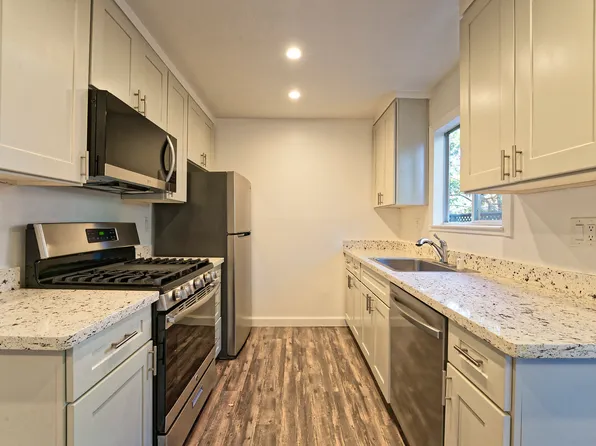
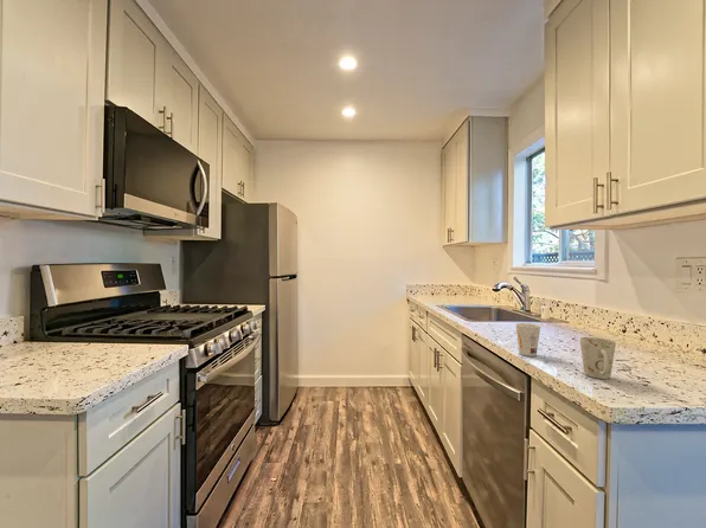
+ cup [514,322,541,358]
+ mug [579,336,617,380]
